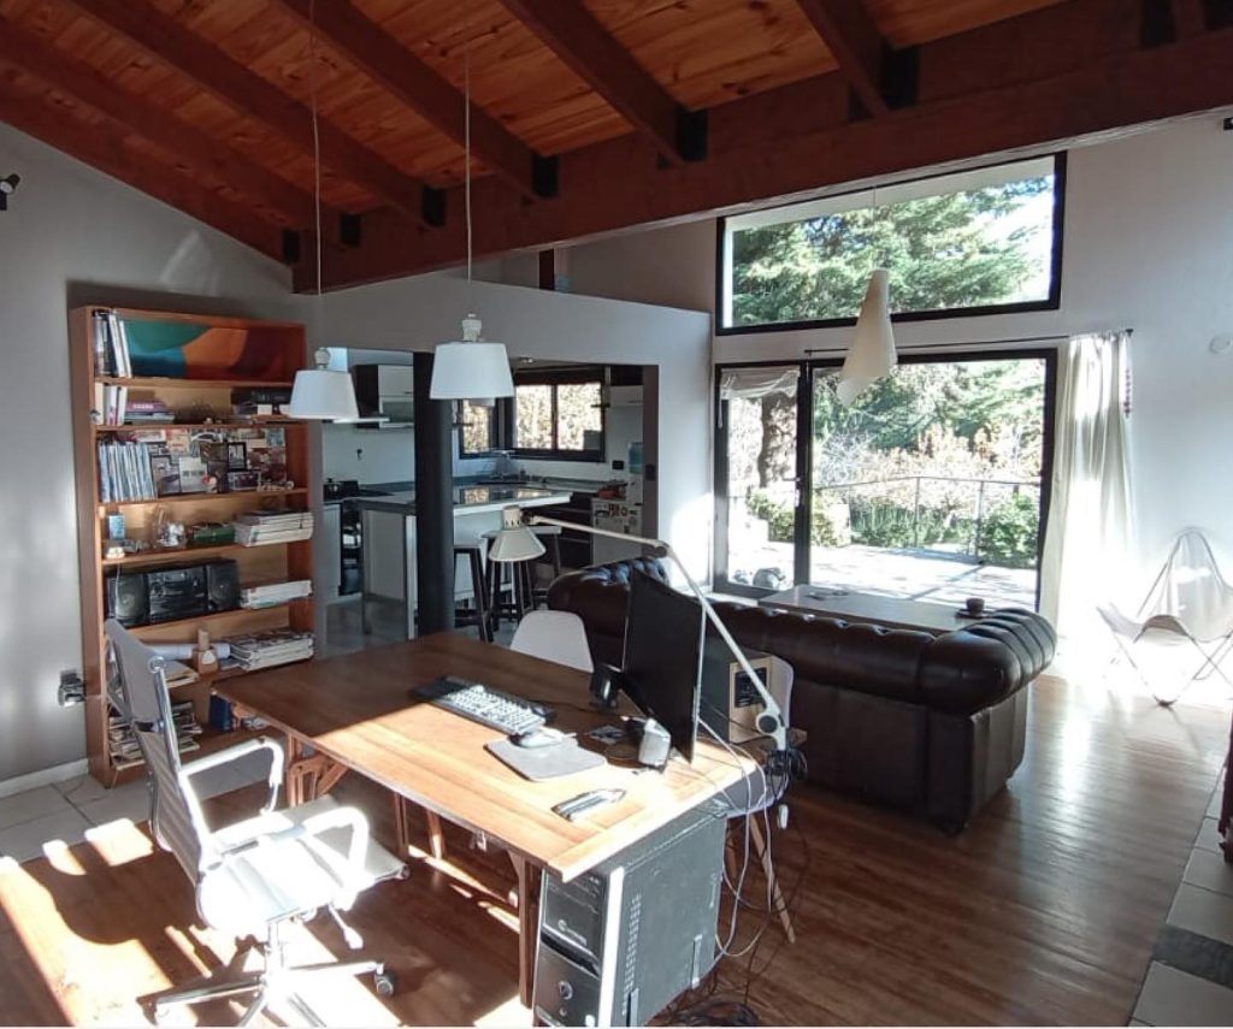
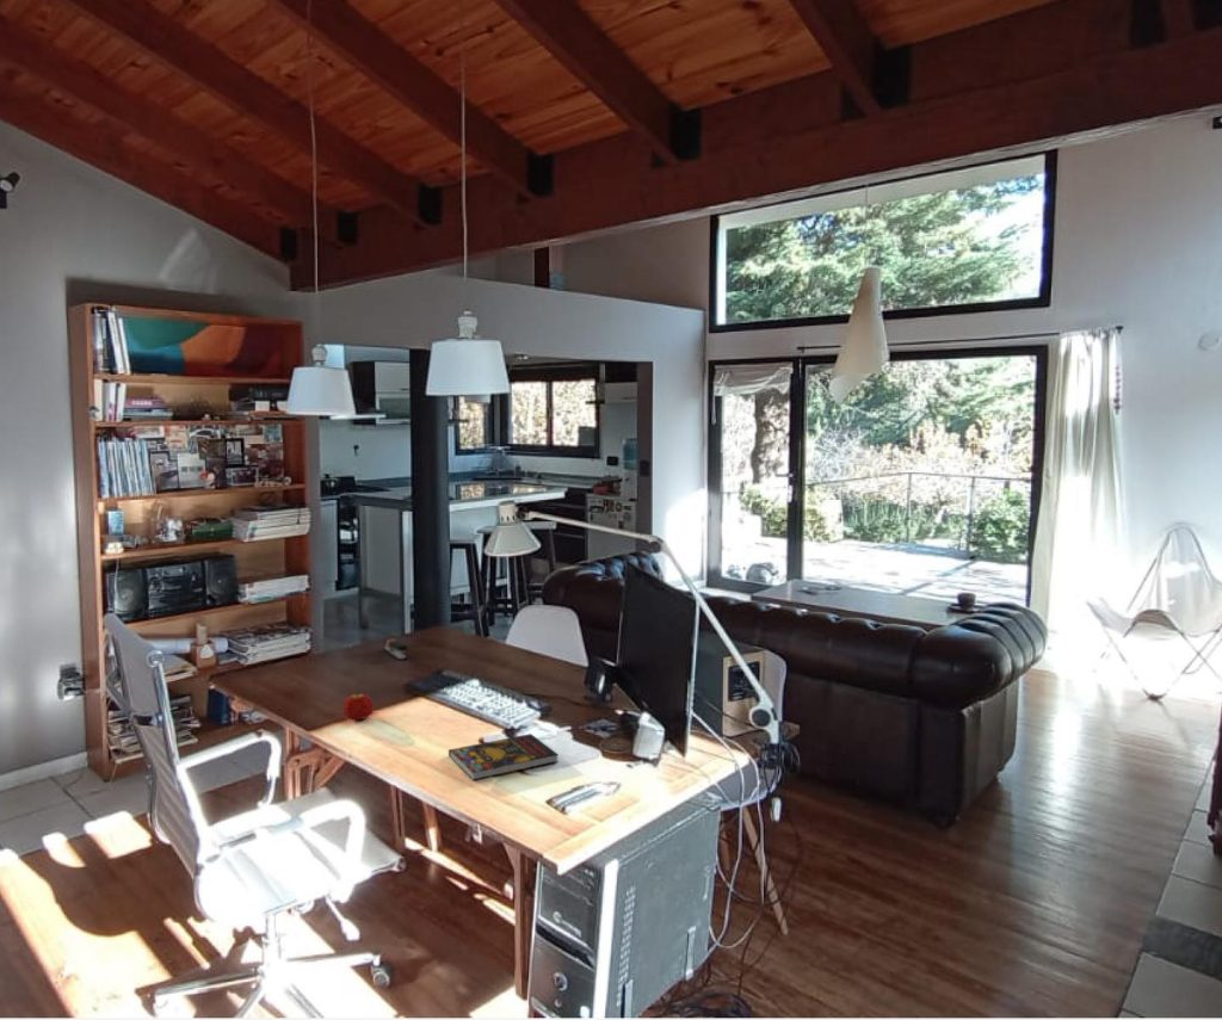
+ stapler [383,636,409,661]
+ book [448,732,560,781]
+ fruit [341,693,374,721]
